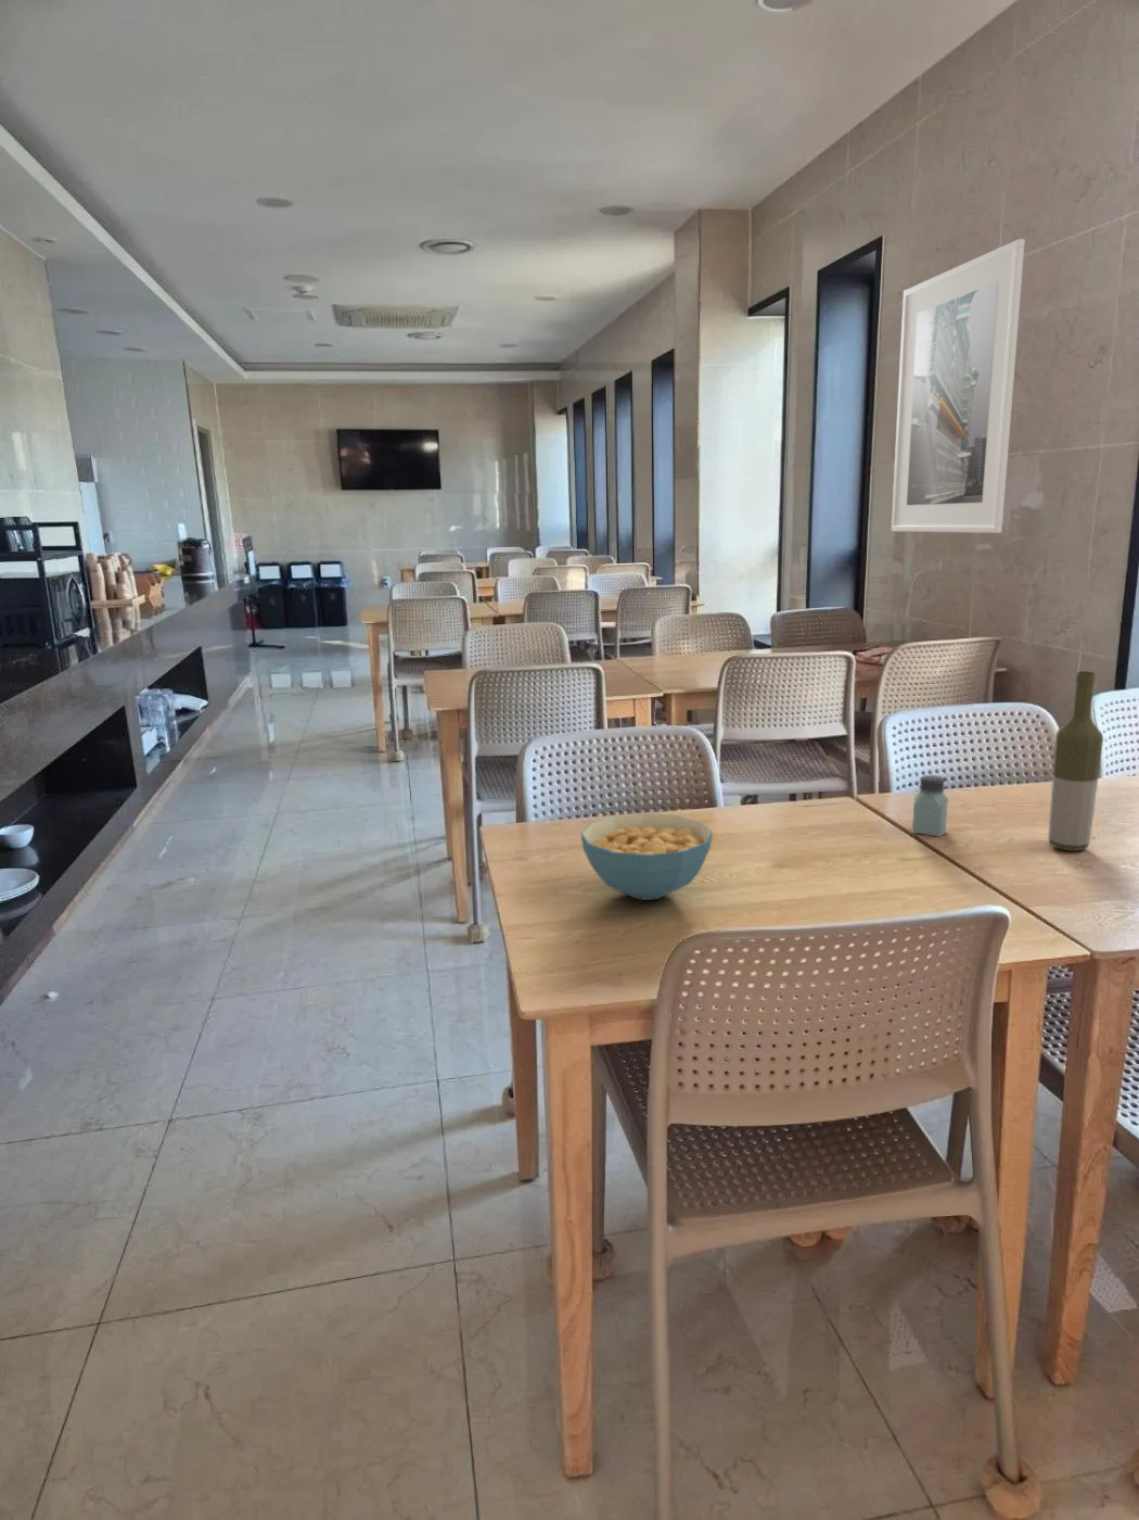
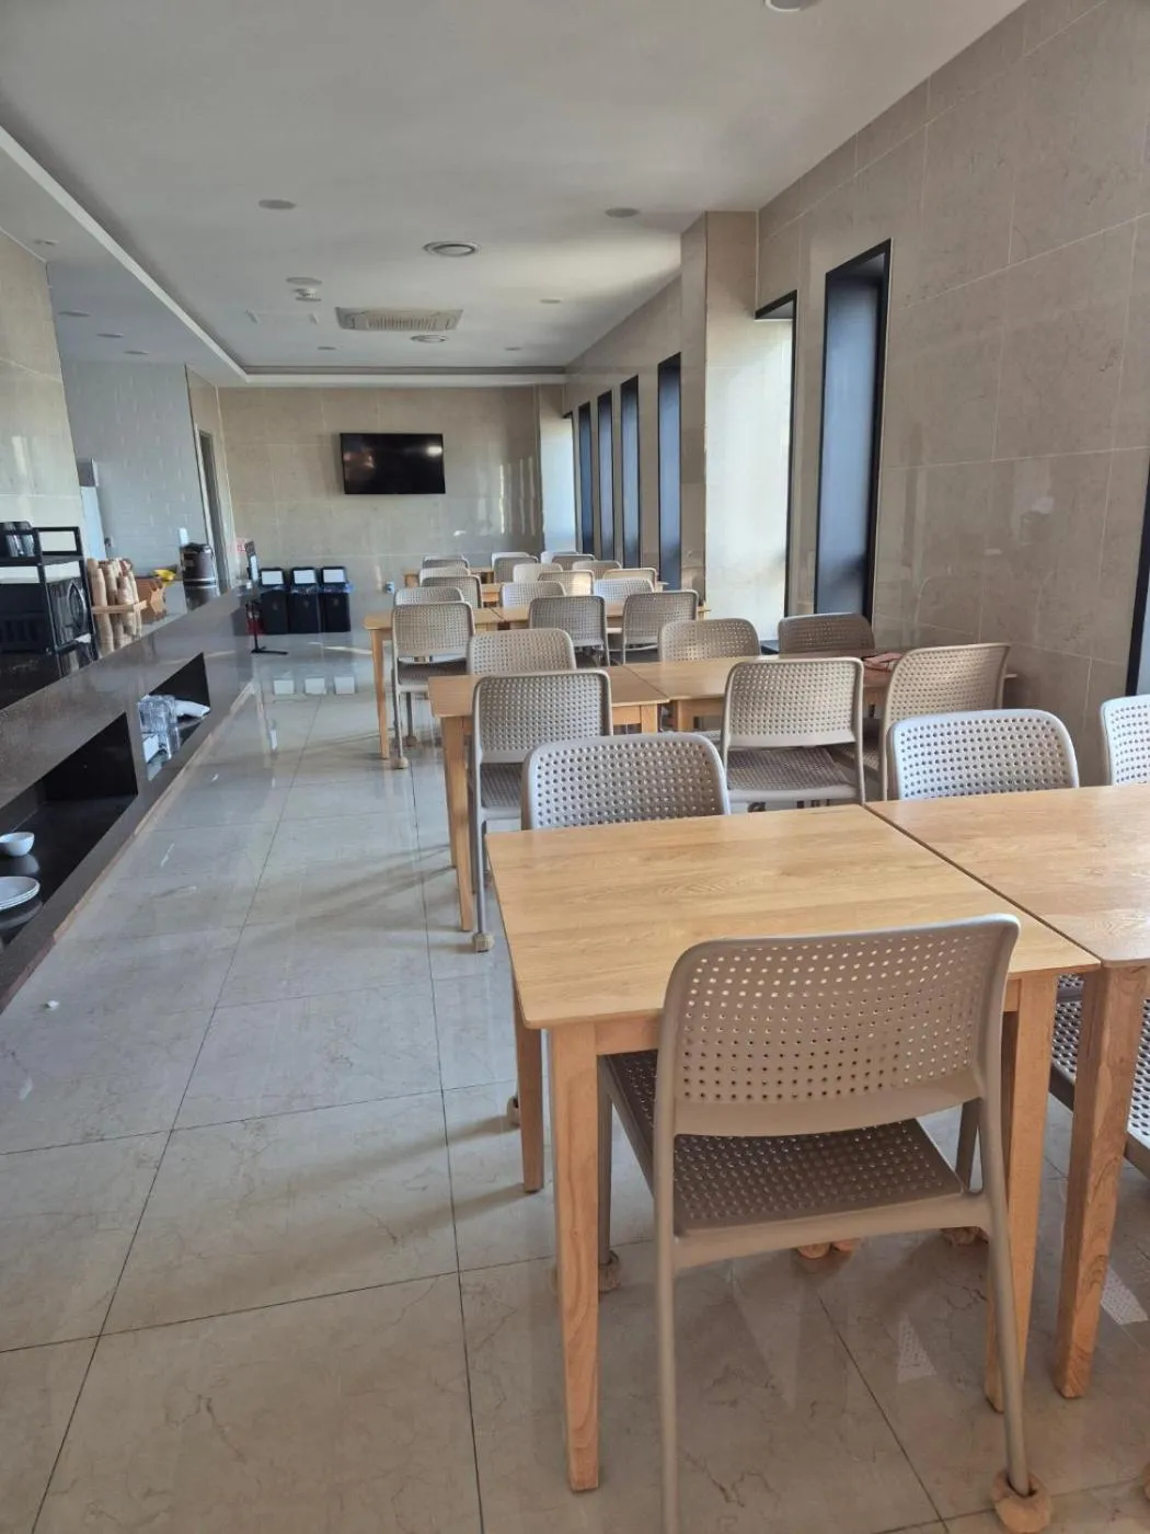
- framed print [890,238,1027,534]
- saltshaker [912,774,949,837]
- cereal bowl [579,813,714,901]
- bottle [1047,670,1104,852]
